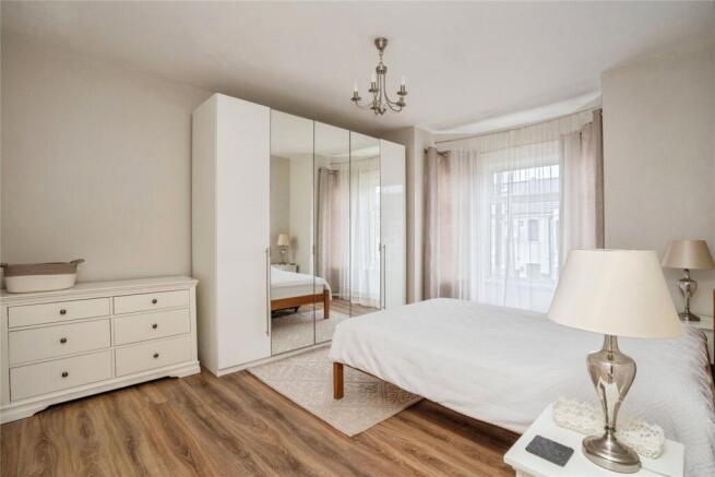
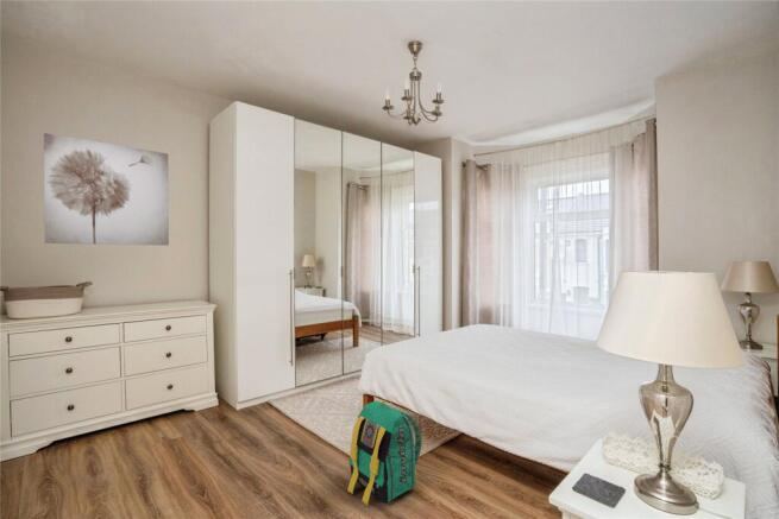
+ backpack [346,399,423,506]
+ wall art [43,132,170,247]
